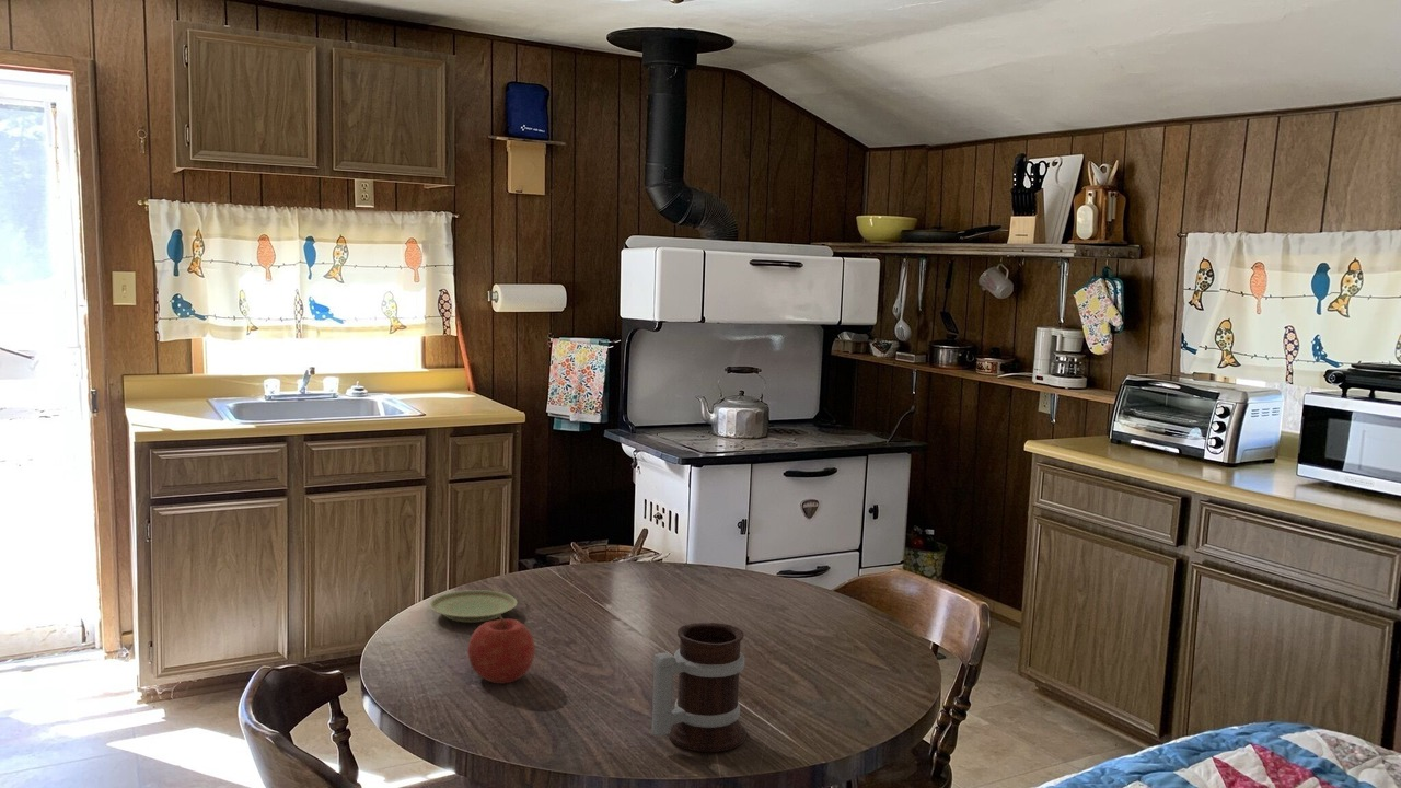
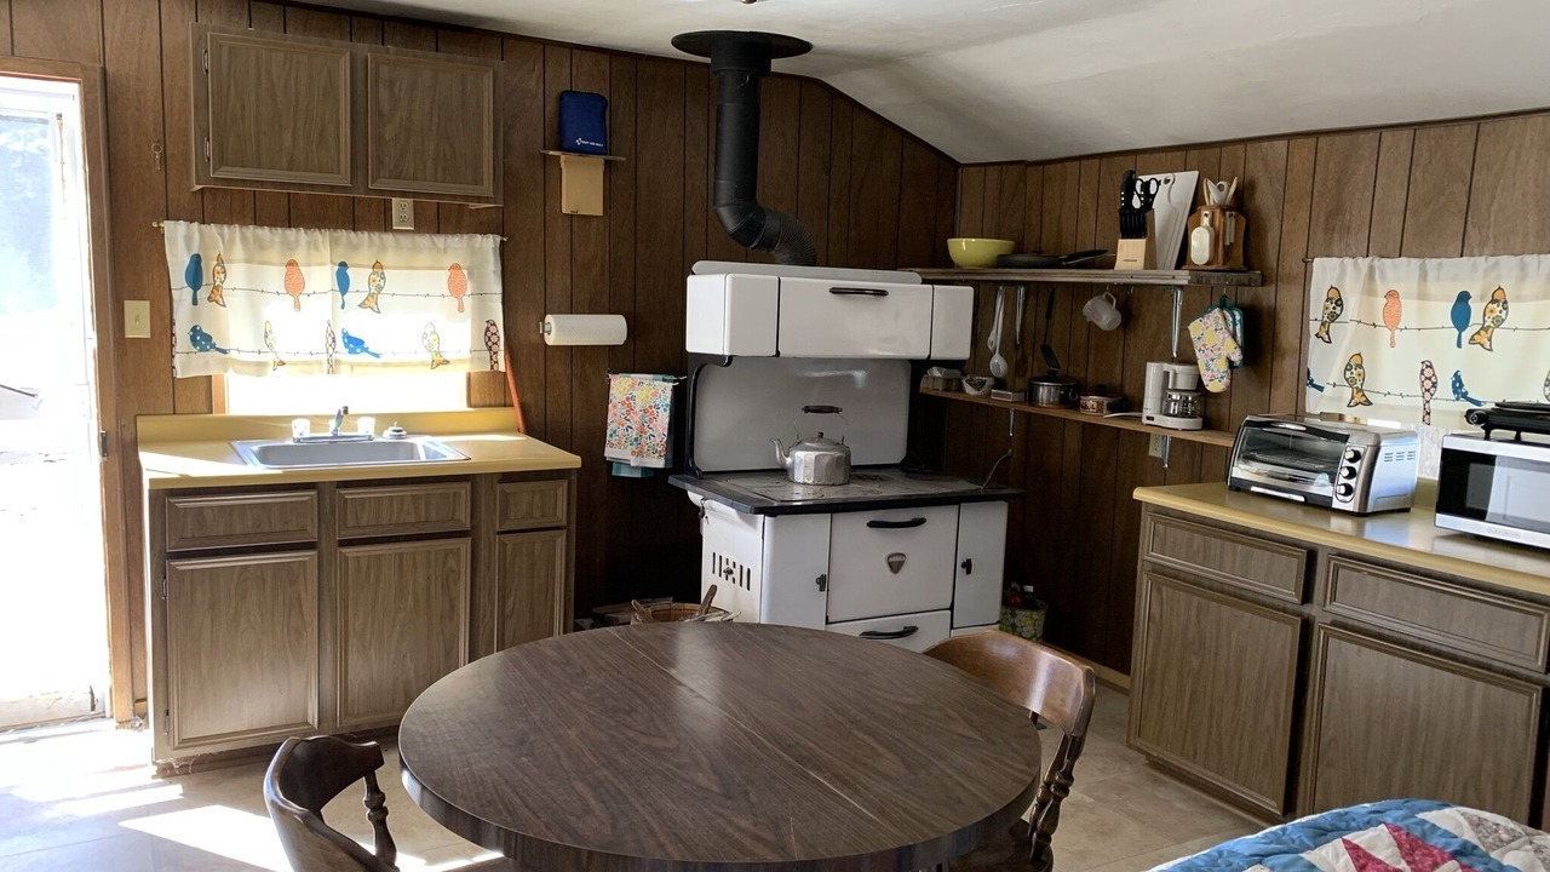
- mug [651,622,748,753]
- plate [428,589,518,623]
- fruit [466,615,536,685]
